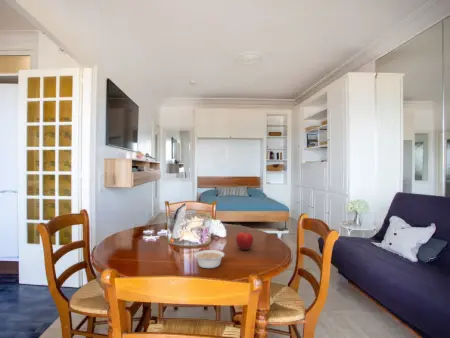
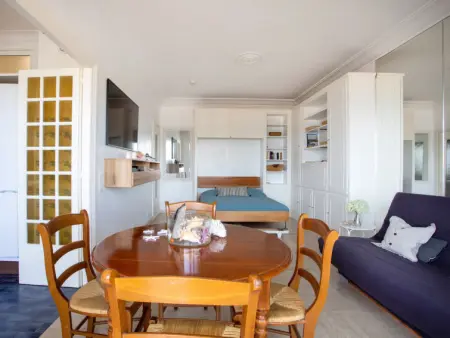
- fruit [235,231,254,251]
- legume [193,249,229,269]
